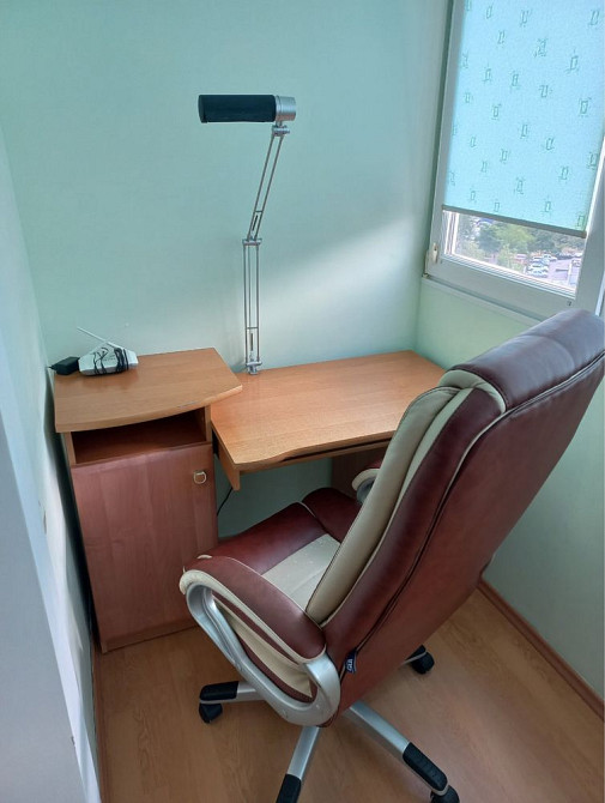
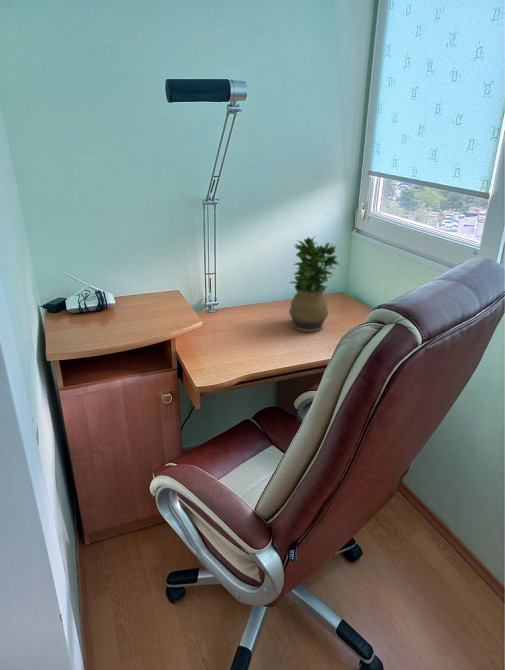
+ potted plant [288,235,340,333]
